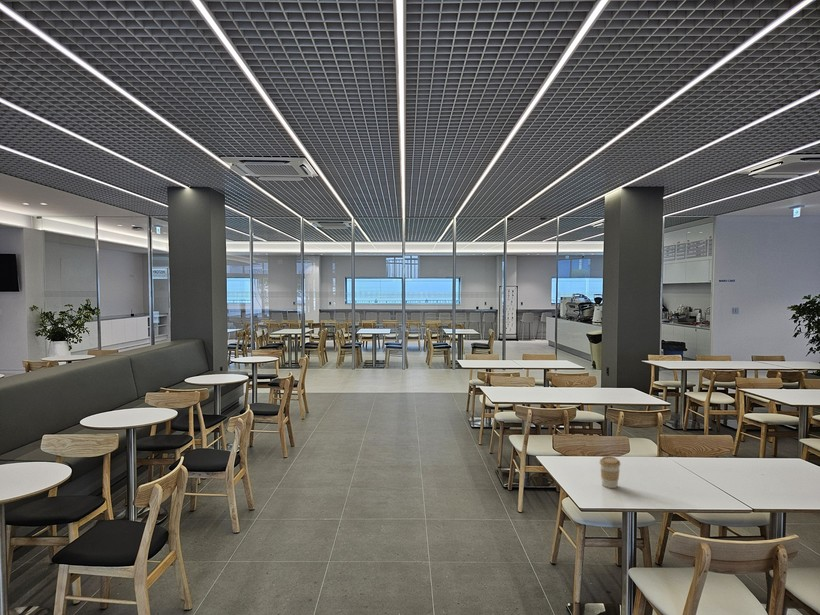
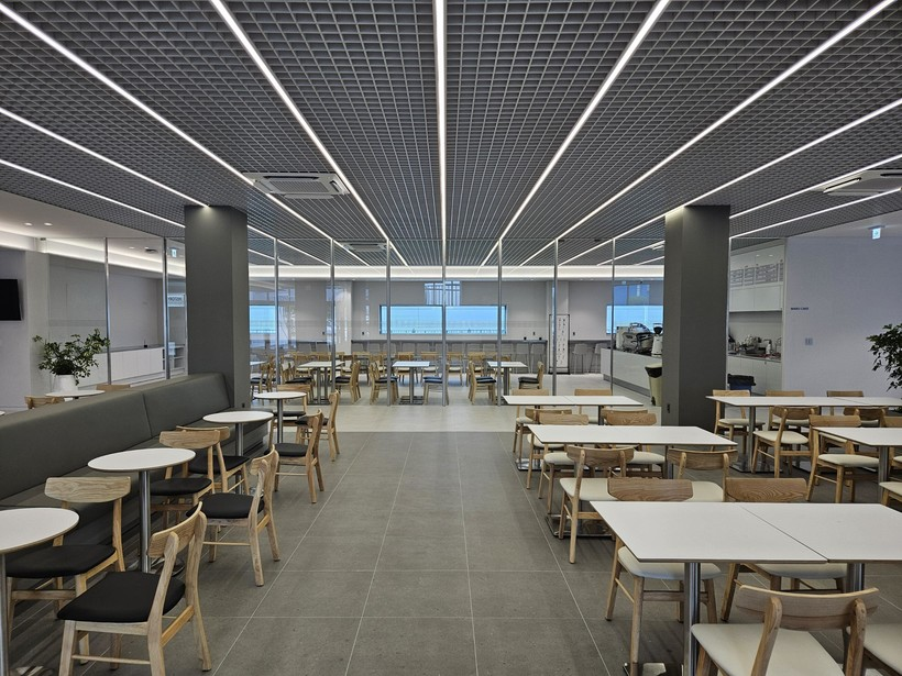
- coffee cup [599,455,622,489]
